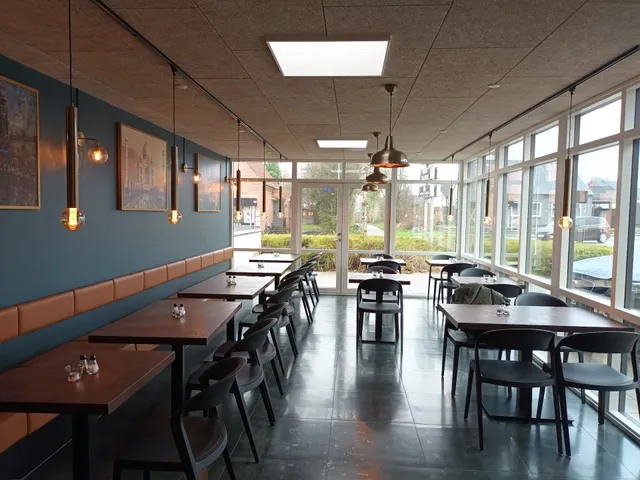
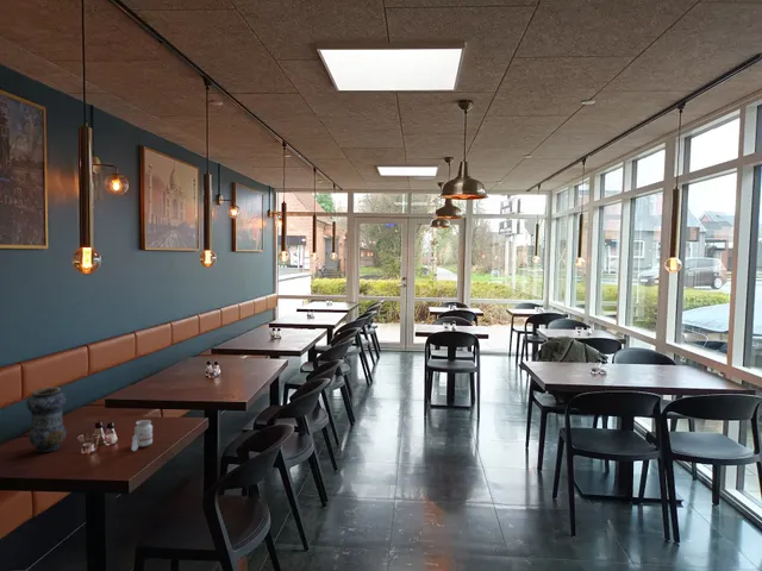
+ vase [25,385,68,453]
+ candle [130,419,154,452]
